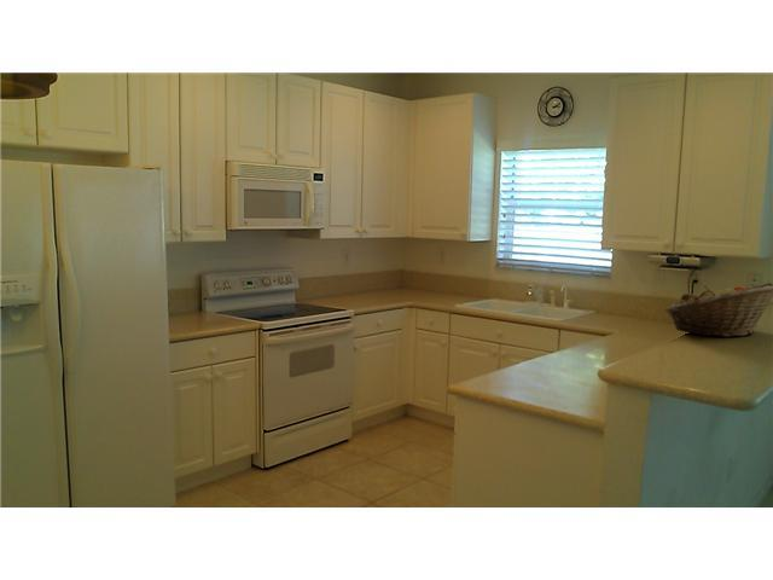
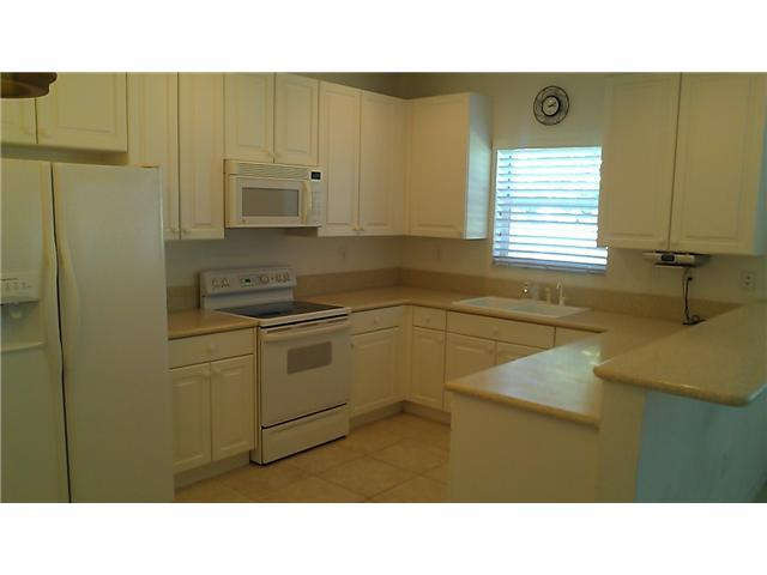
- fruit basket [664,282,773,338]
